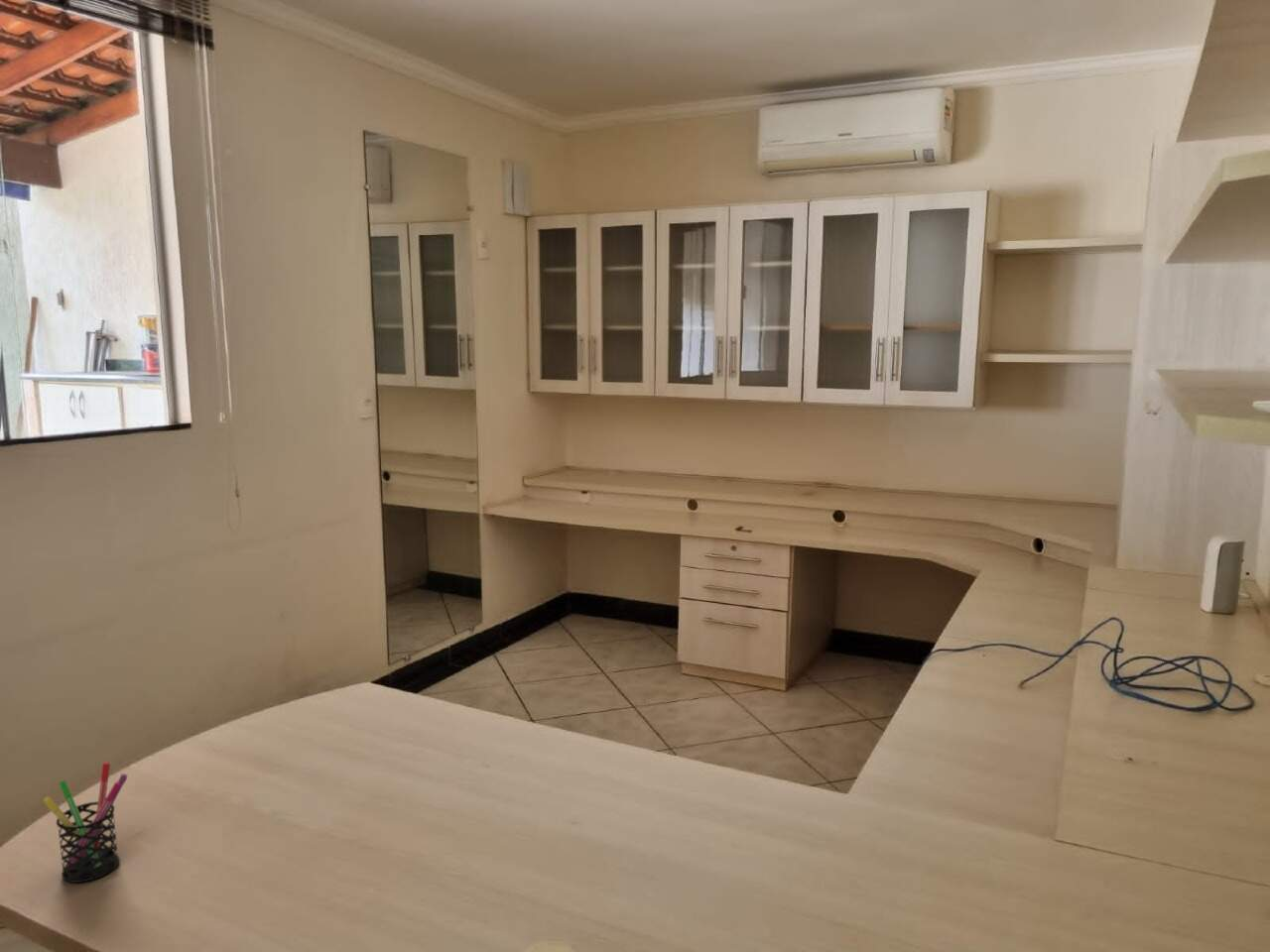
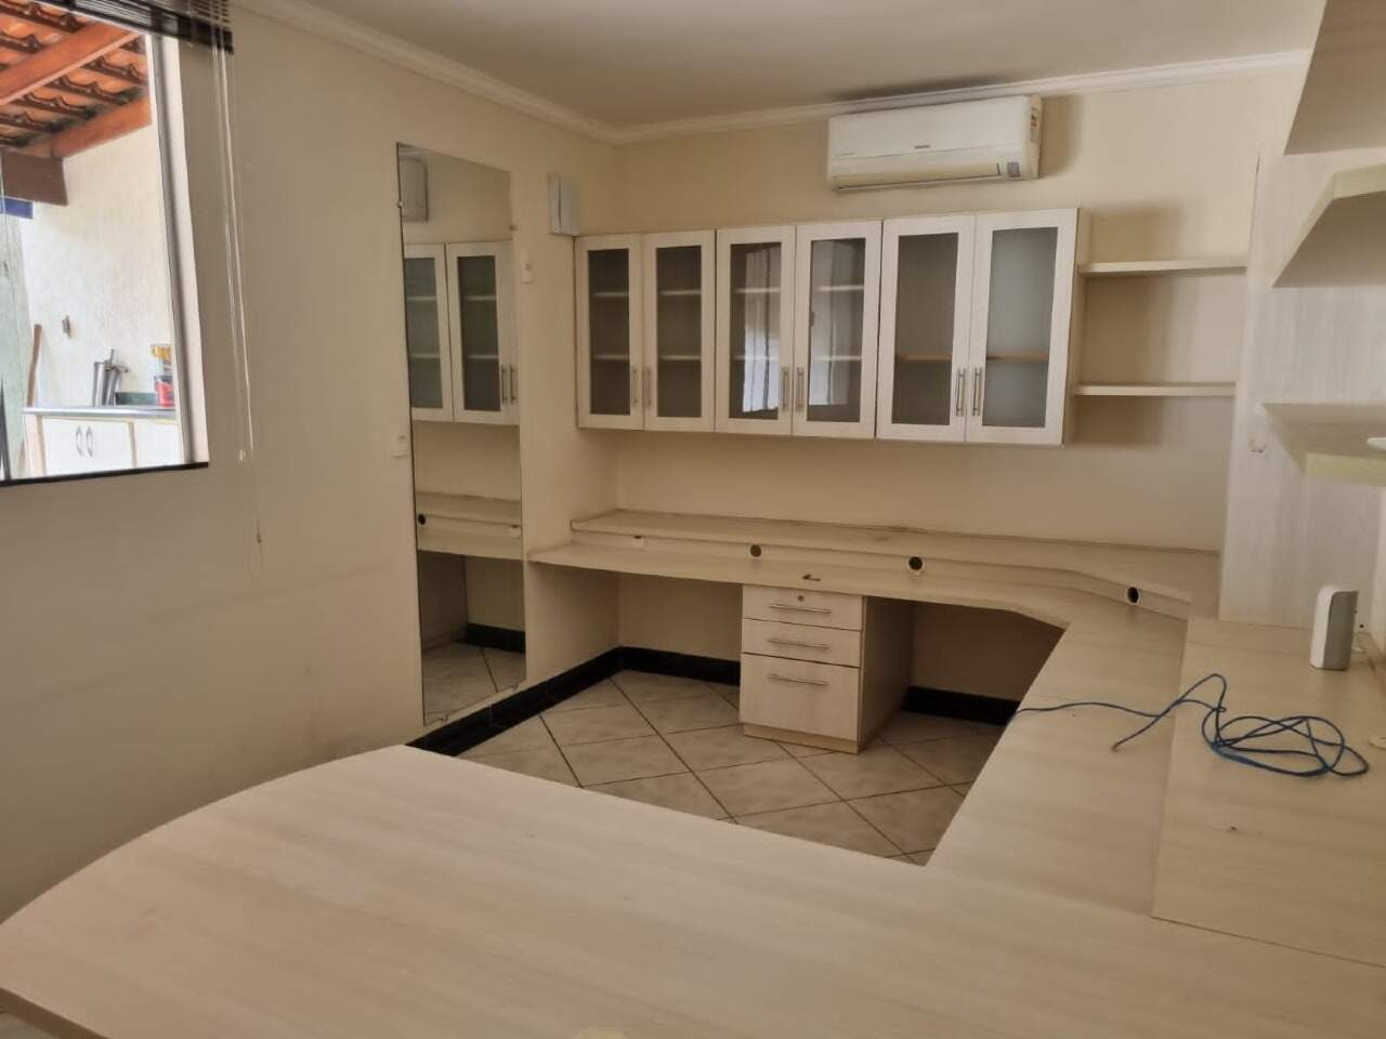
- pen holder [42,762,128,884]
